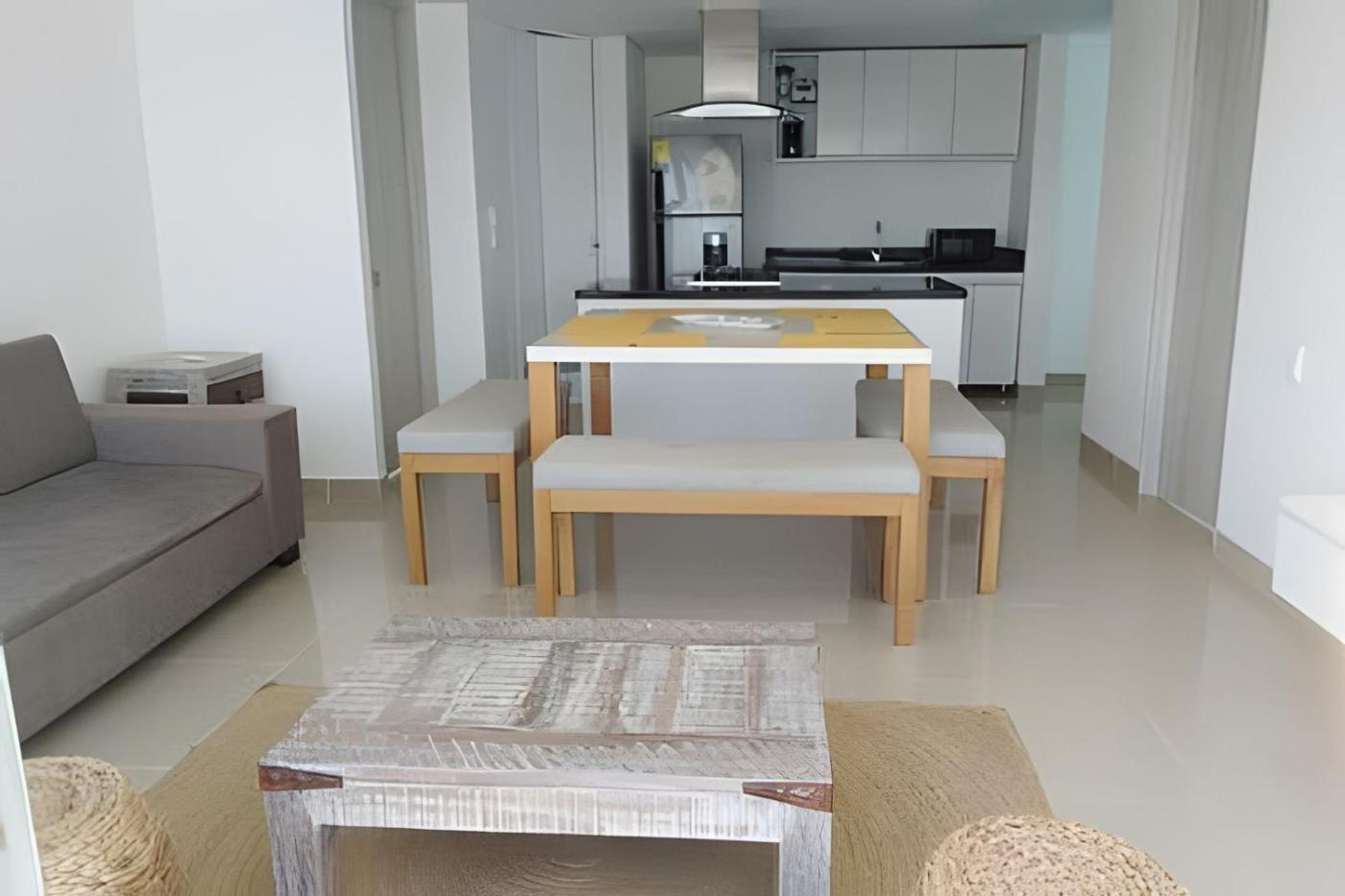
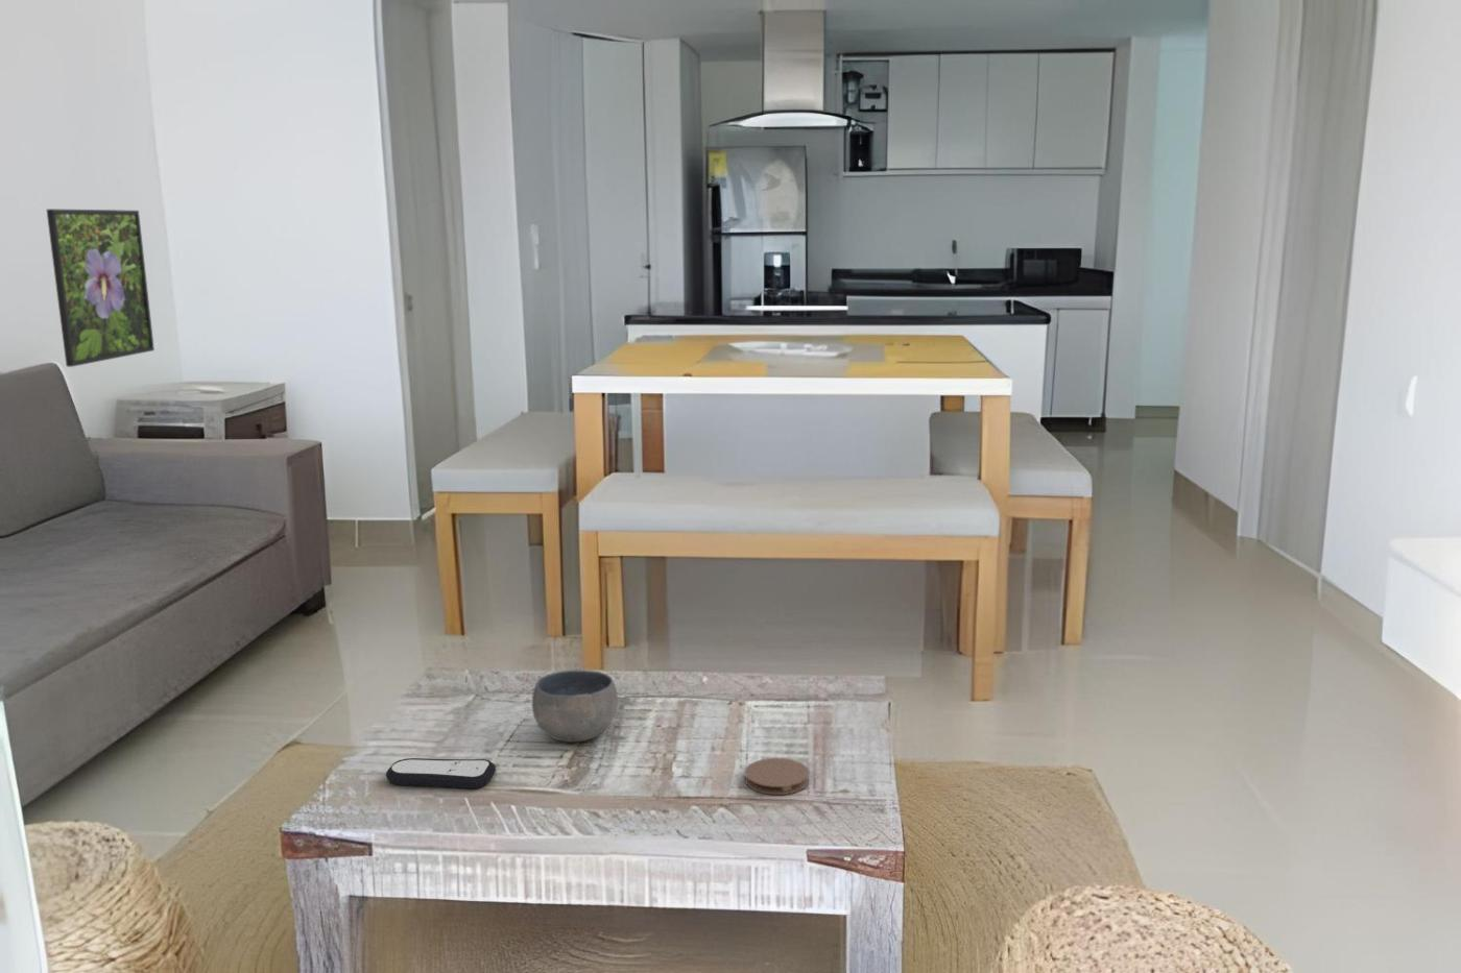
+ bowl [531,669,619,744]
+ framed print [46,207,155,368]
+ remote control [386,757,496,789]
+ coaster [744,757,810,796]
